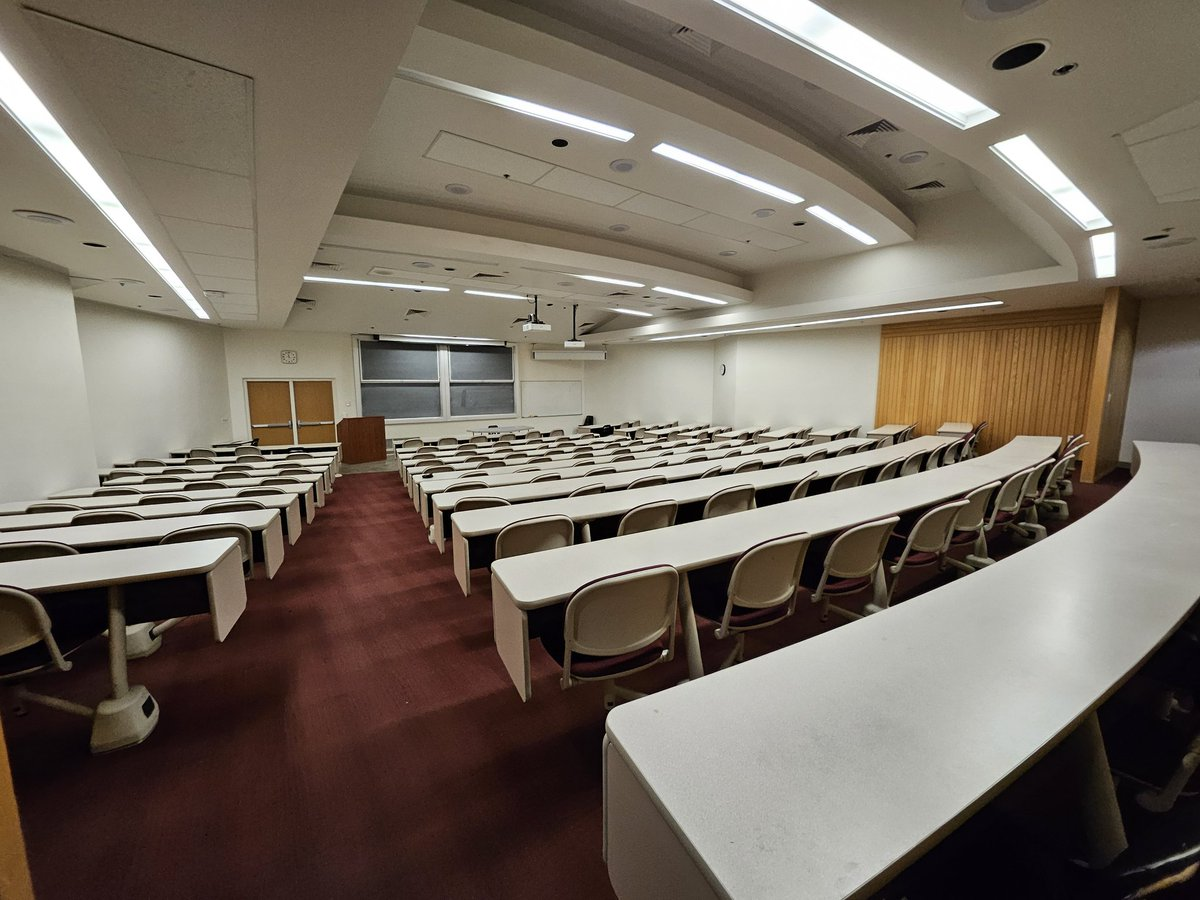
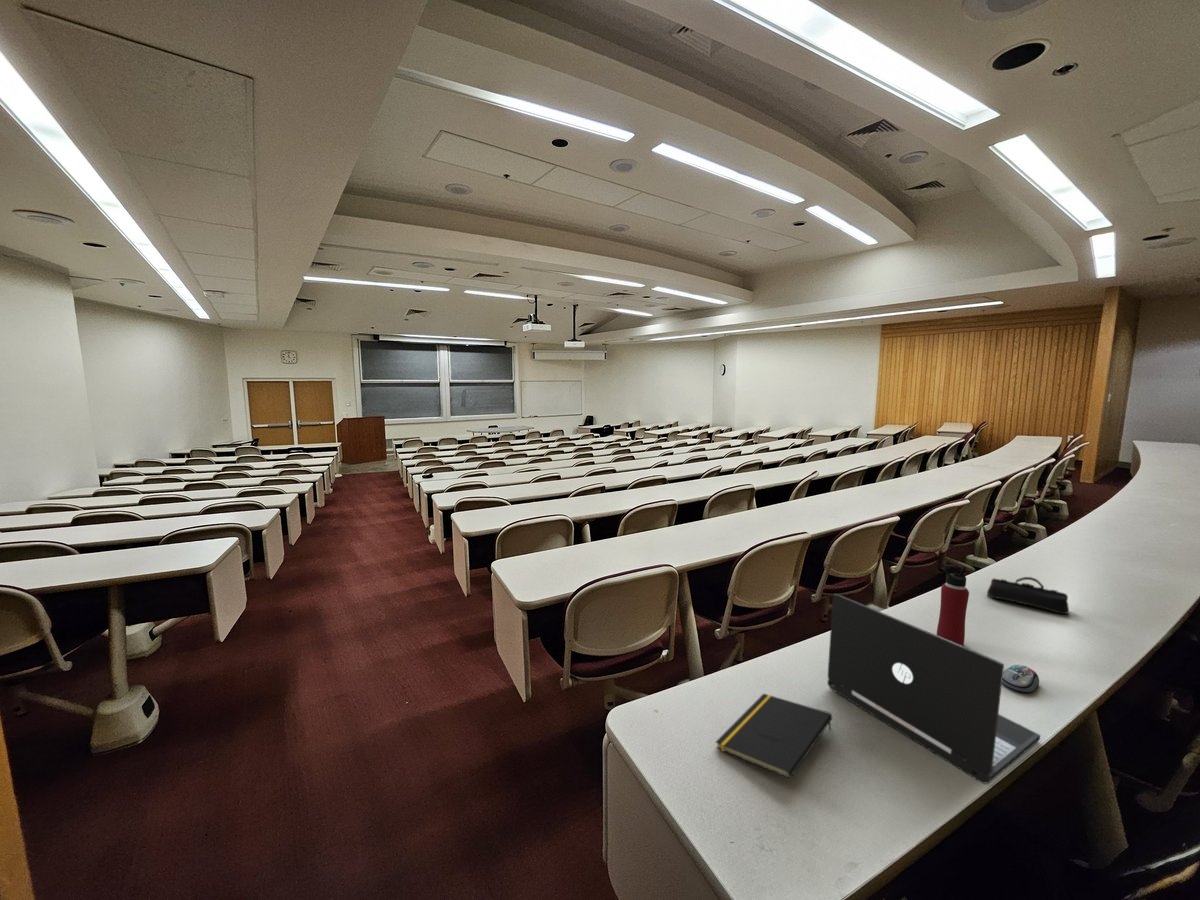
+ laptop [826,593,1041,785]
+ water bottle [936,564,970,646]
+ notepad [715,693,833,780]
+ pencil case [986,576,1070,615]
+ computer mouse [1002,664,1040,694]
